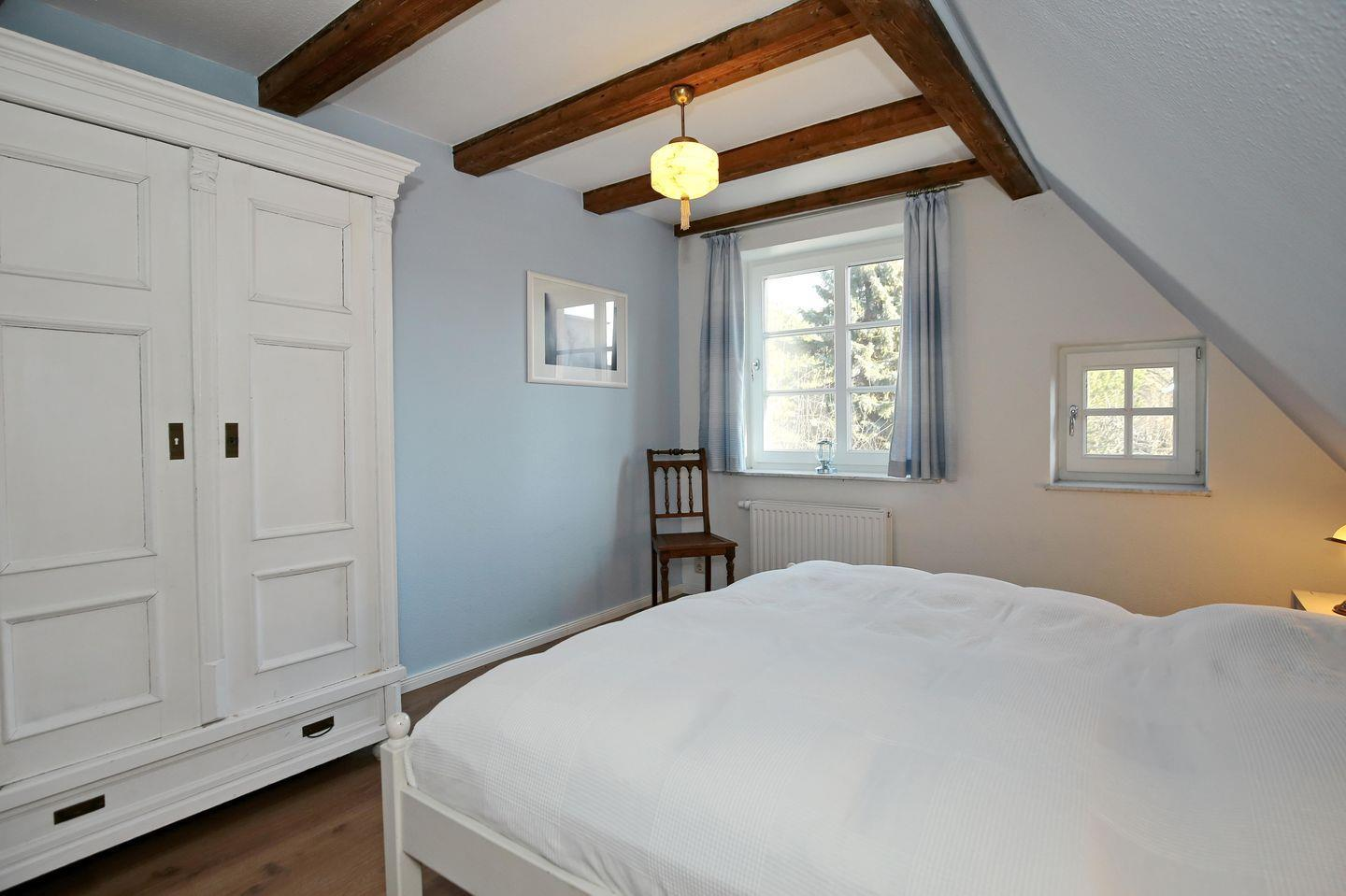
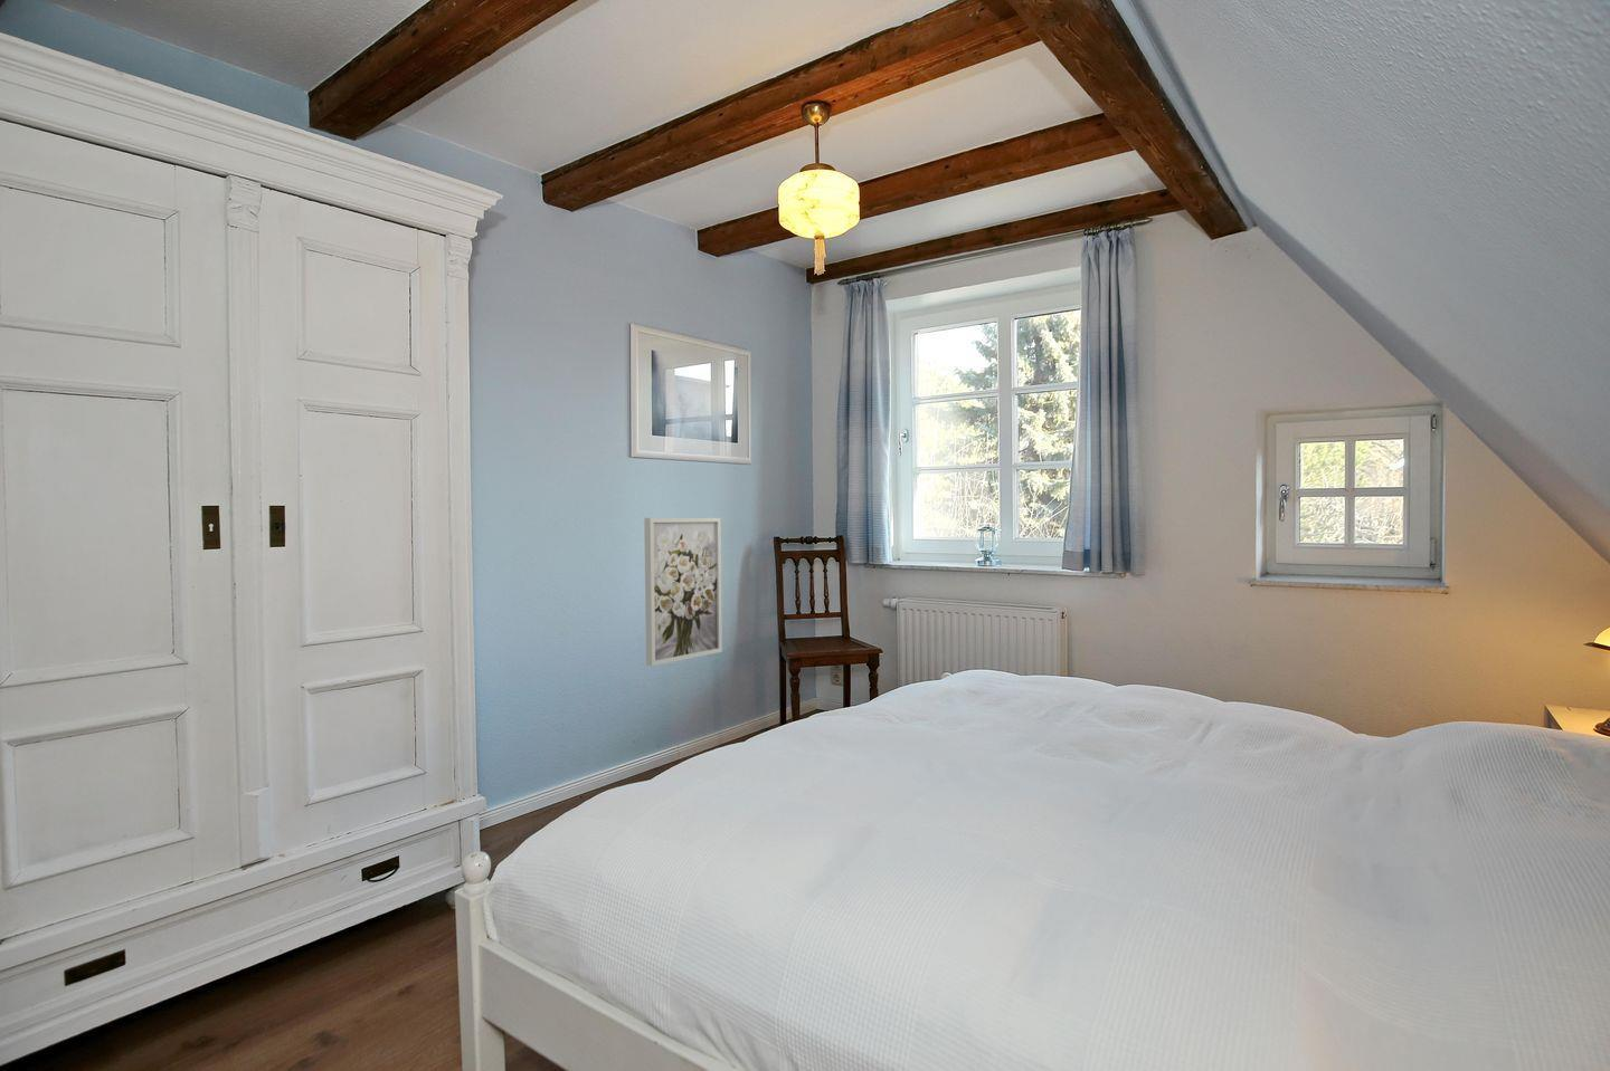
+ wall art [642,518,724,667]
